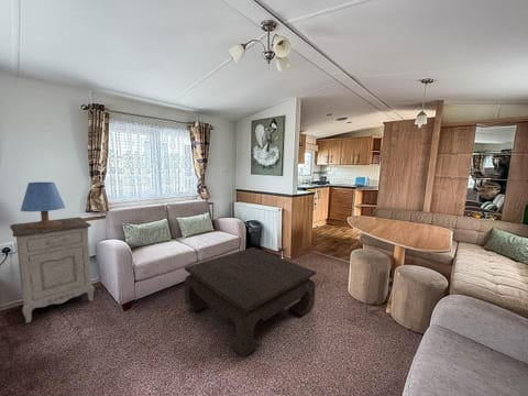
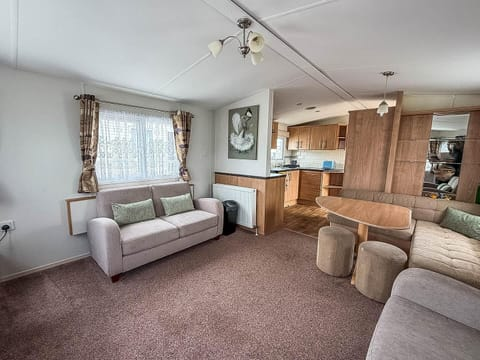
- coffee table [184,246,317,359]
- table lamp [20,182,66,229]
- nightstand [9,216,96,324]
